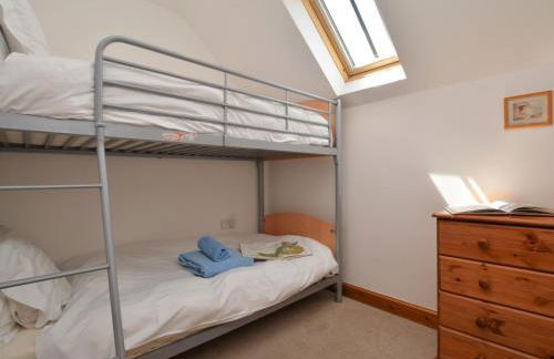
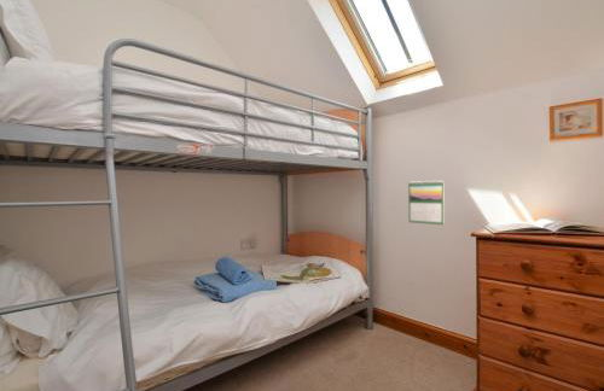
+ calendar [407,180,446,226]
